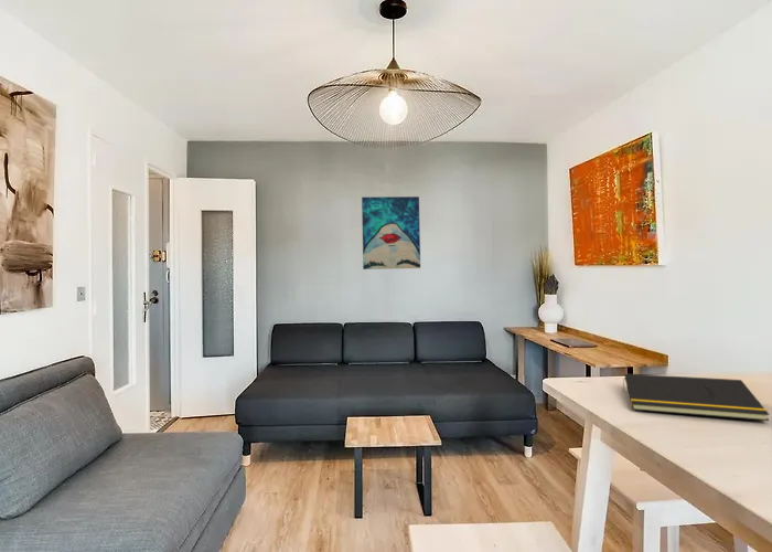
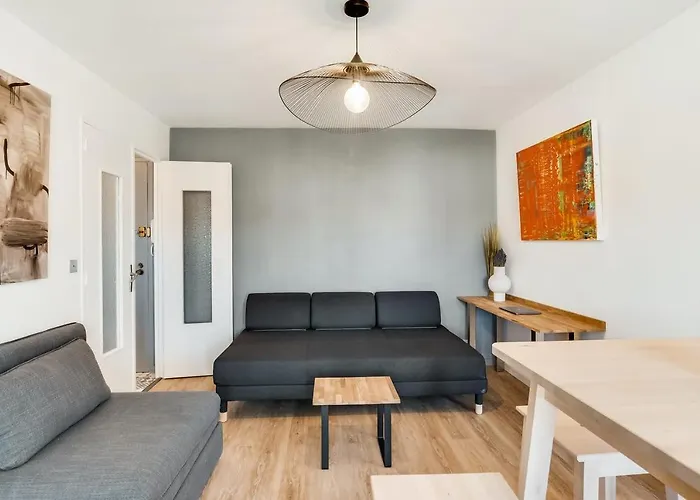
- wall art [361,195,421,270]
- notepad [622,372,771,422]
